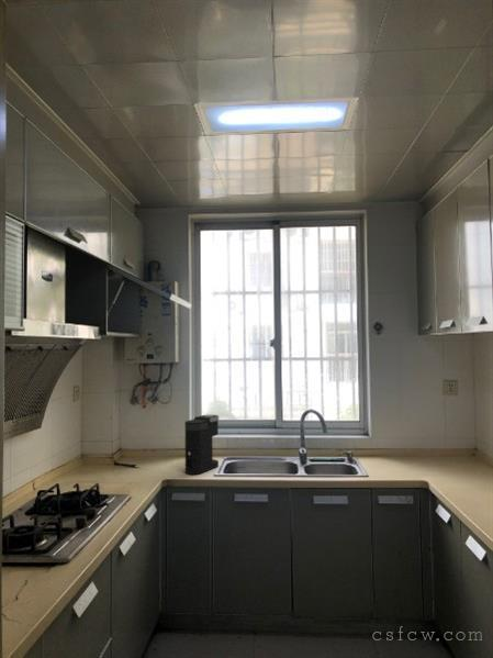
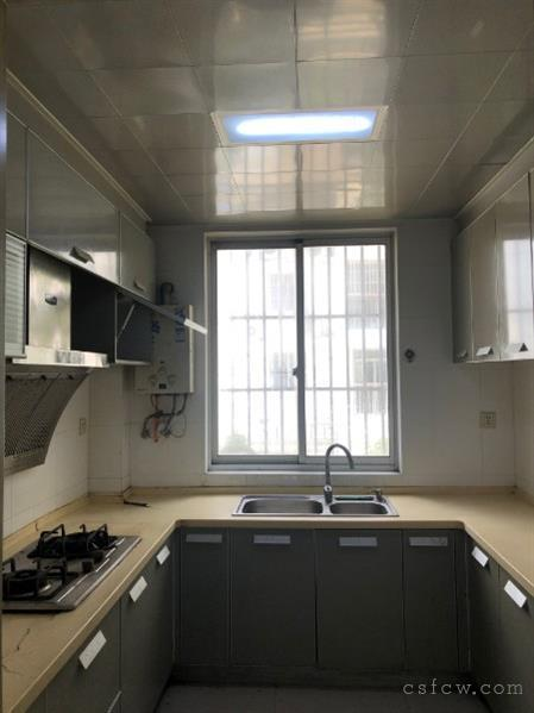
- coffee maker [184,414,220,476]
